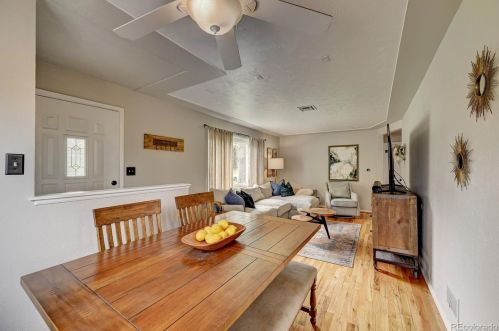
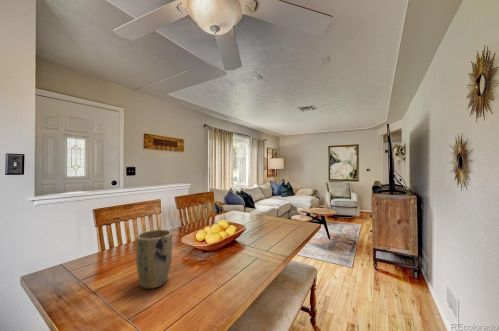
+ plant pot [135,229,173,290]
